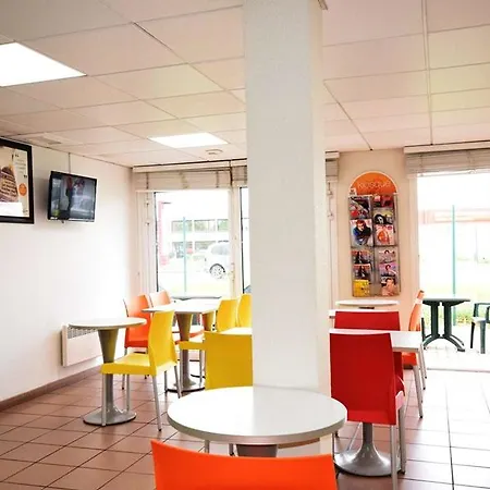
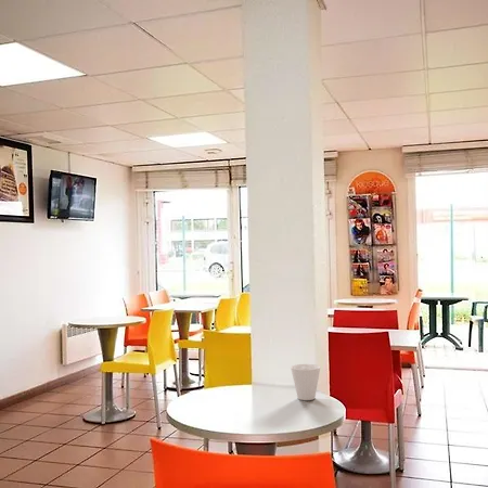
+ cup [290,363,321,401]
